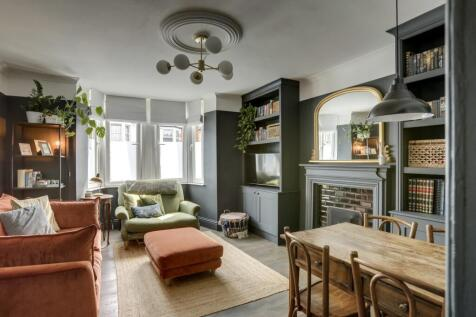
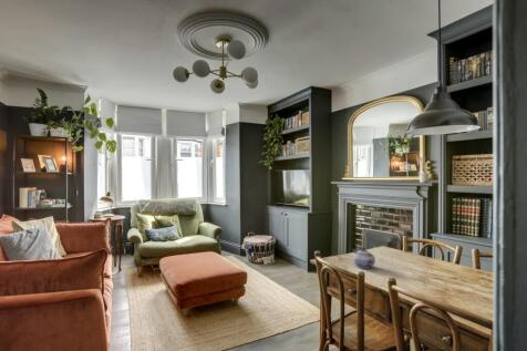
+ teapot [352,247,376,269]
